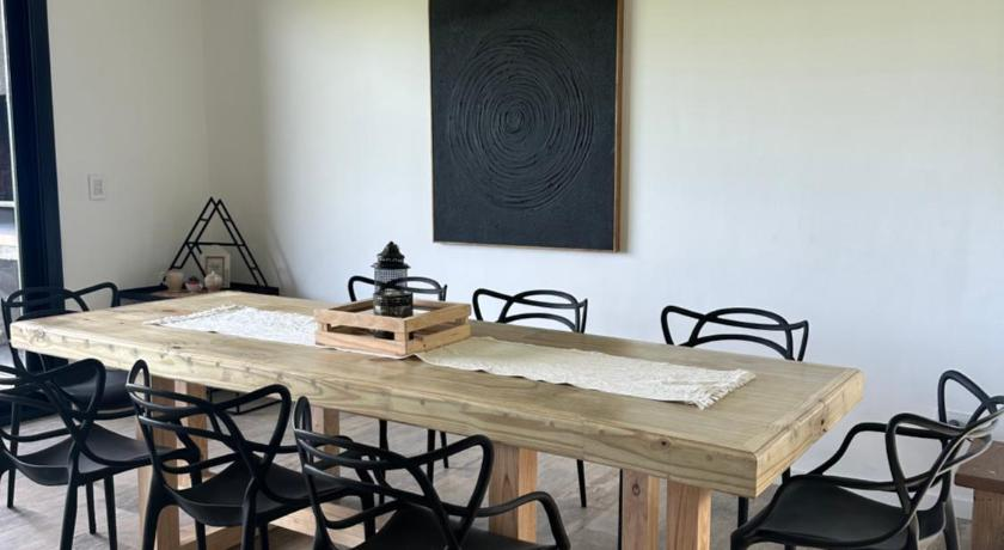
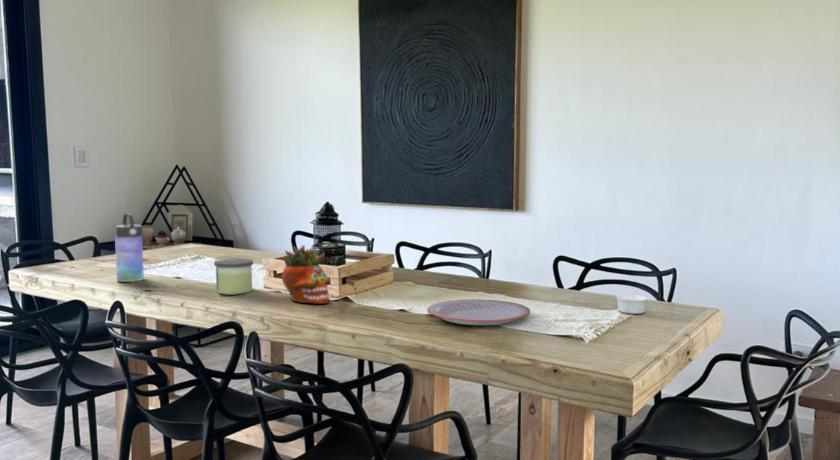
+ candle [213,258,254,296]
+ ramekin [616,294,648,315]
+ succulent planter [281,244,331,305]
+ water bottle [114,212,145,283]
+ plate [426,298,531,326]
